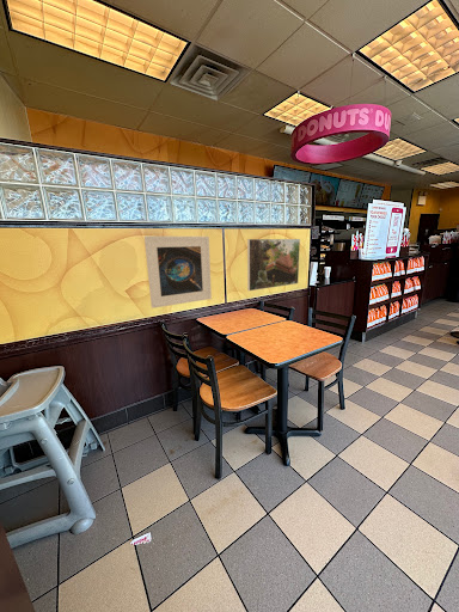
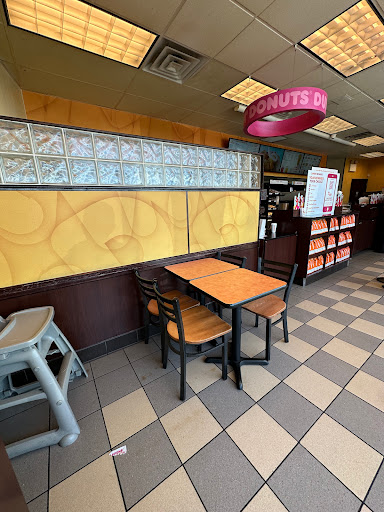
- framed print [143,235,213,310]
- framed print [246,238,301,292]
